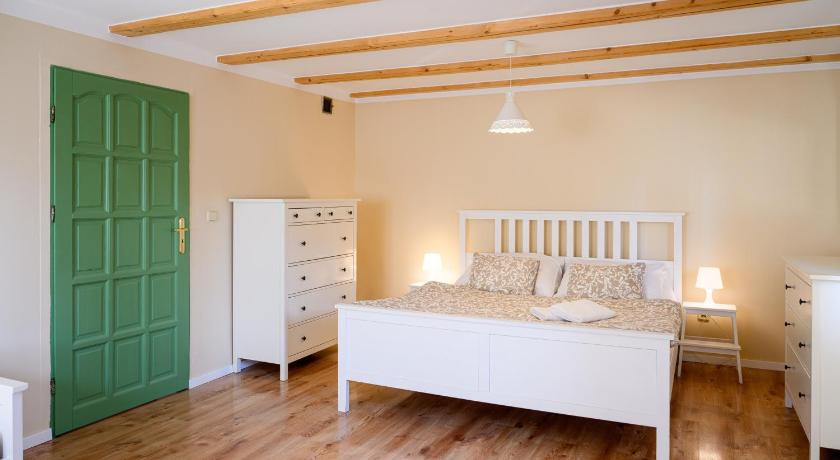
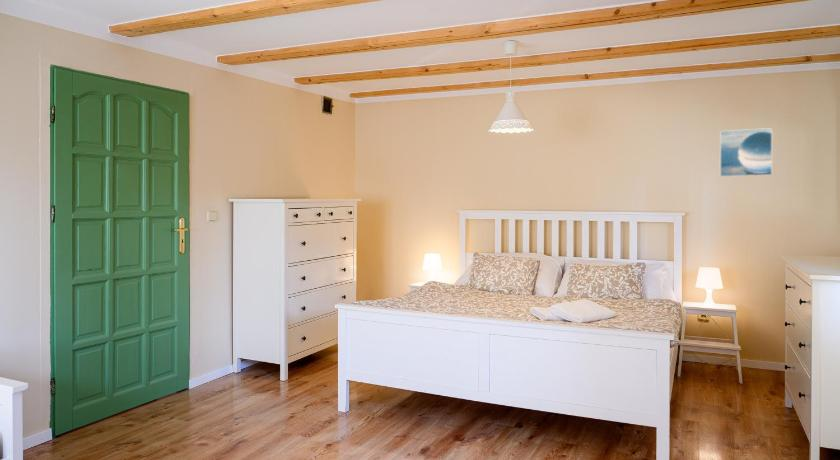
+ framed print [719,127,773,178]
